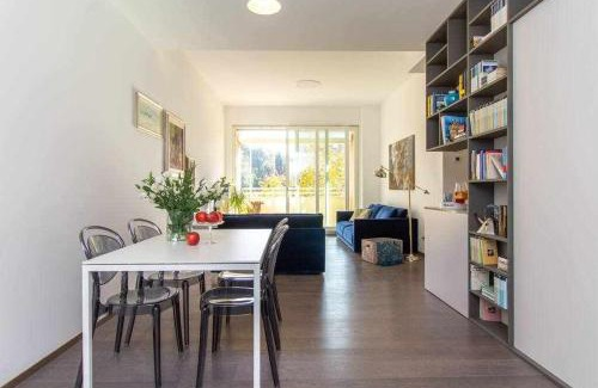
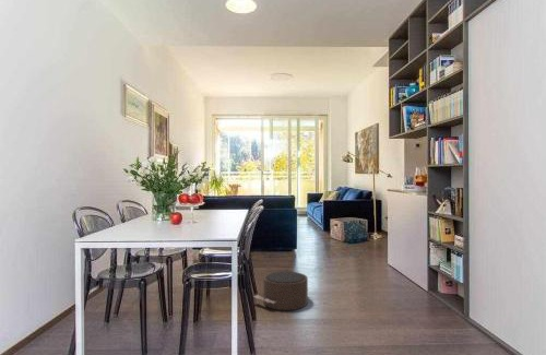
+ pouf [252,271,310,311]
